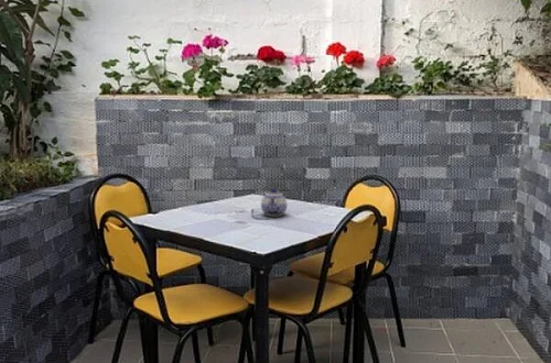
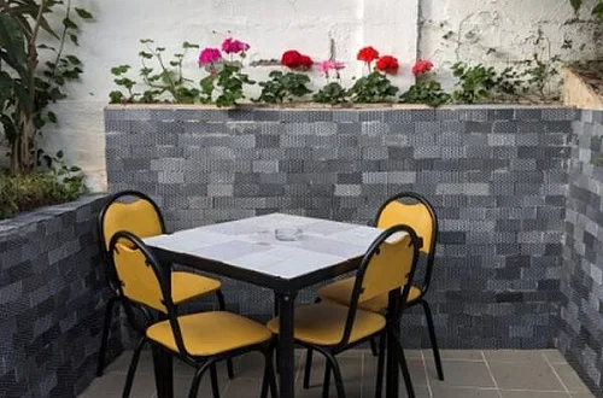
- teapot [260,187,288,217]
